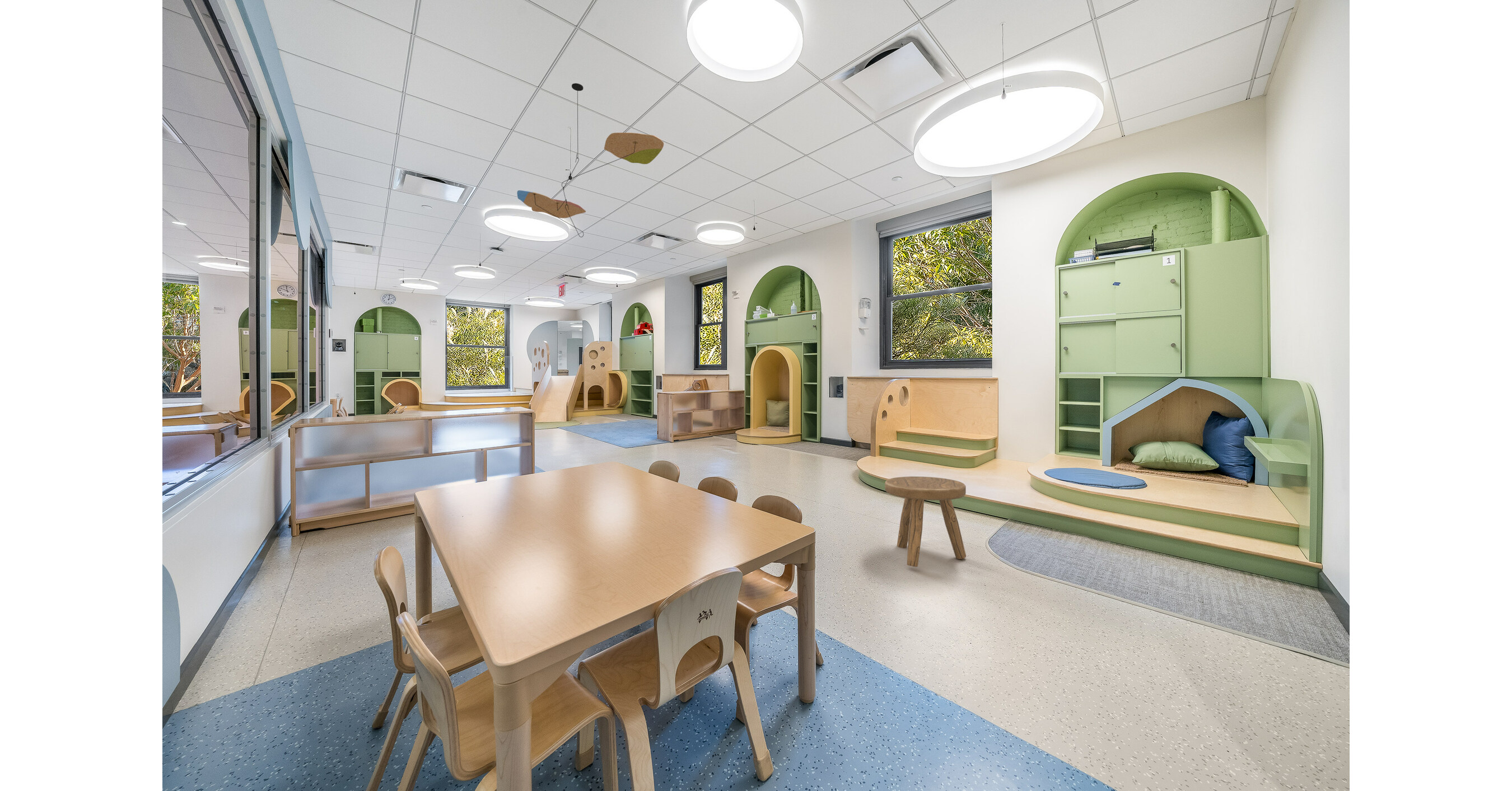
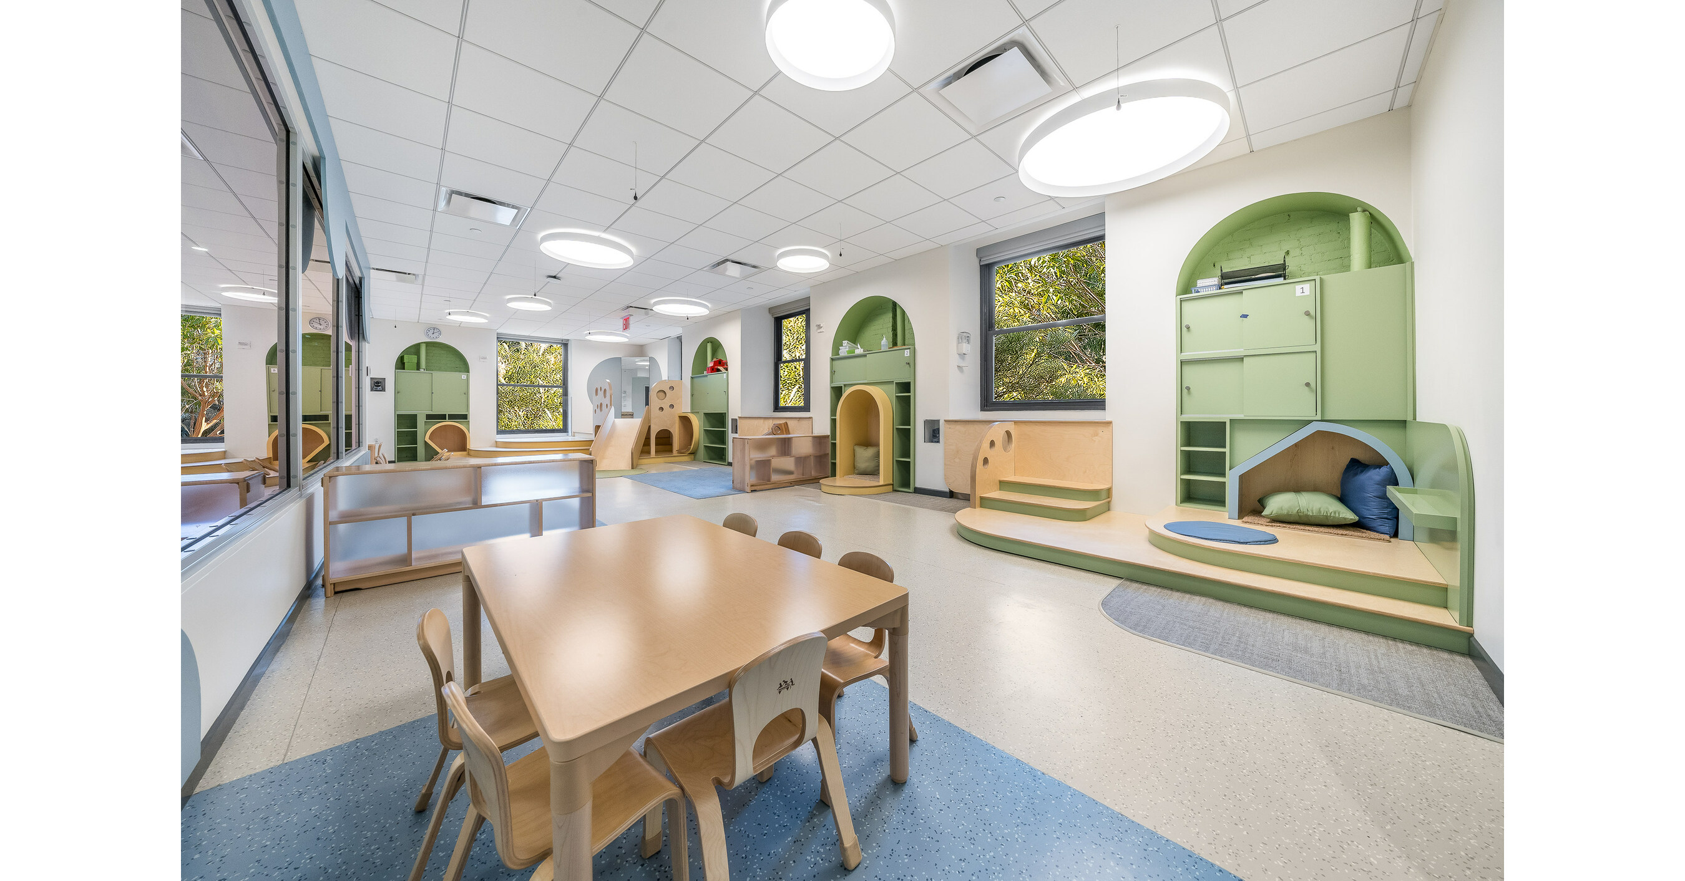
- stool [884,476,967,567]
- ceiling mobile [516,83,664,238]
